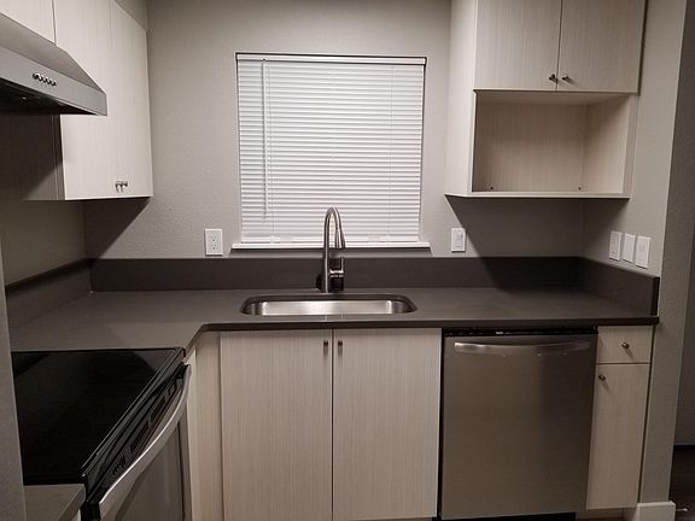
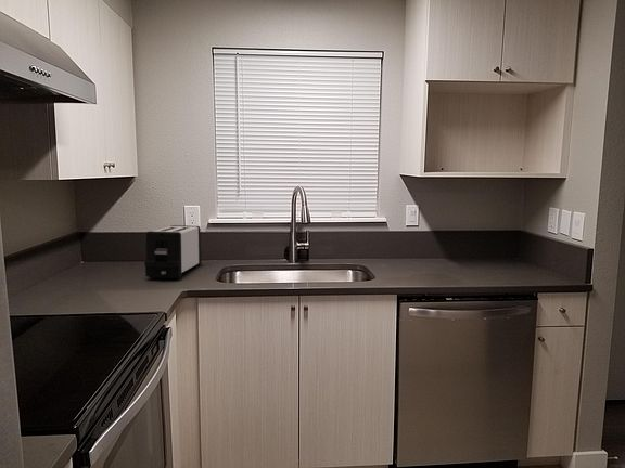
+ toaster [143,224,203,280]
